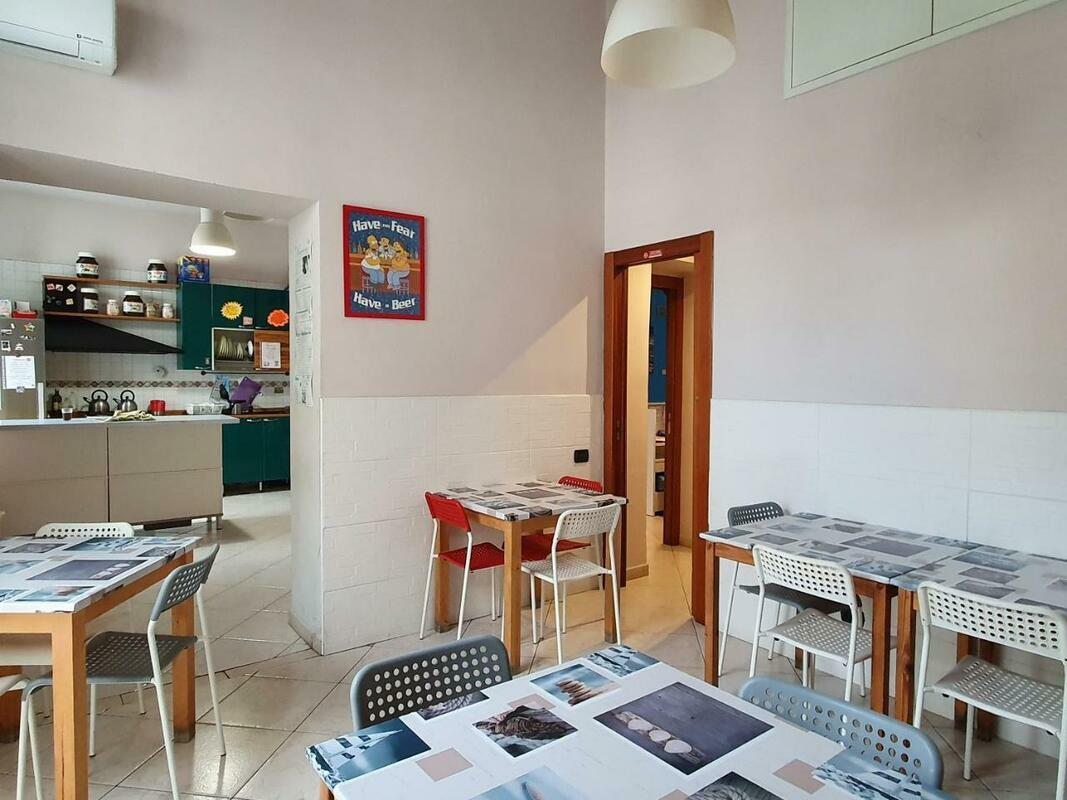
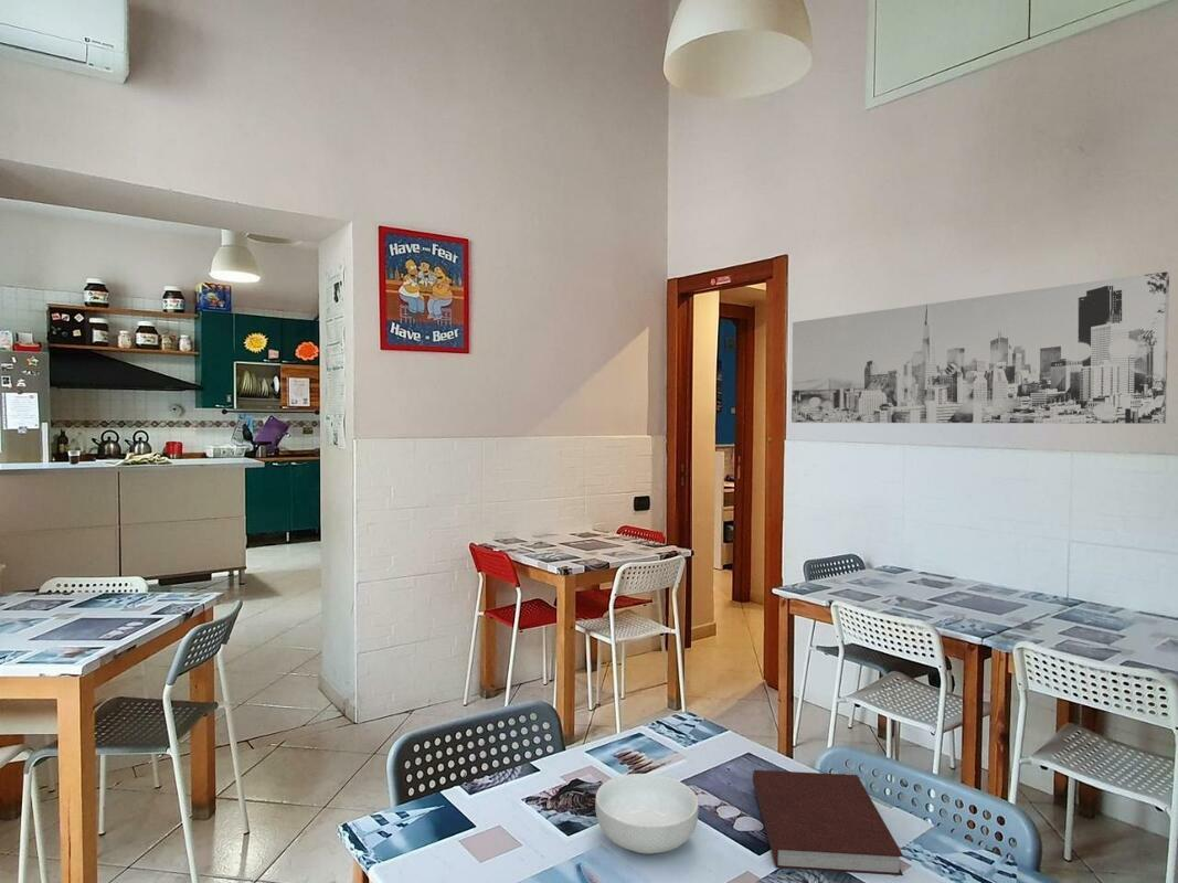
+ wall art [790,270,1170,425]
+ notebook [752,769,904,876]
+ cereal bowl [594,773,700,855]
